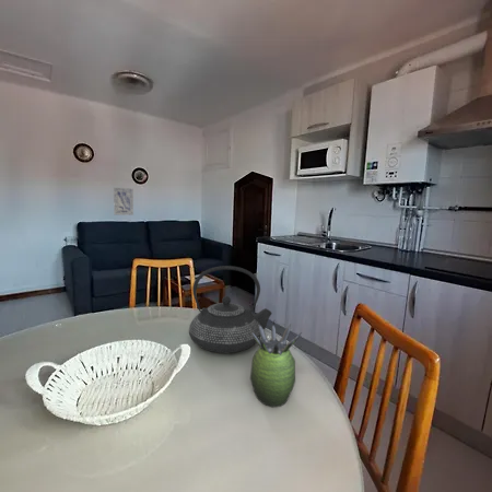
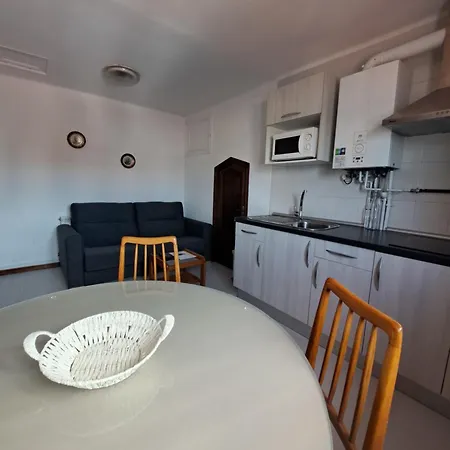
- succulent plant [249,320,303,408]
- teapot [188,265,273,354]
- wall art [113,186,134,216]
